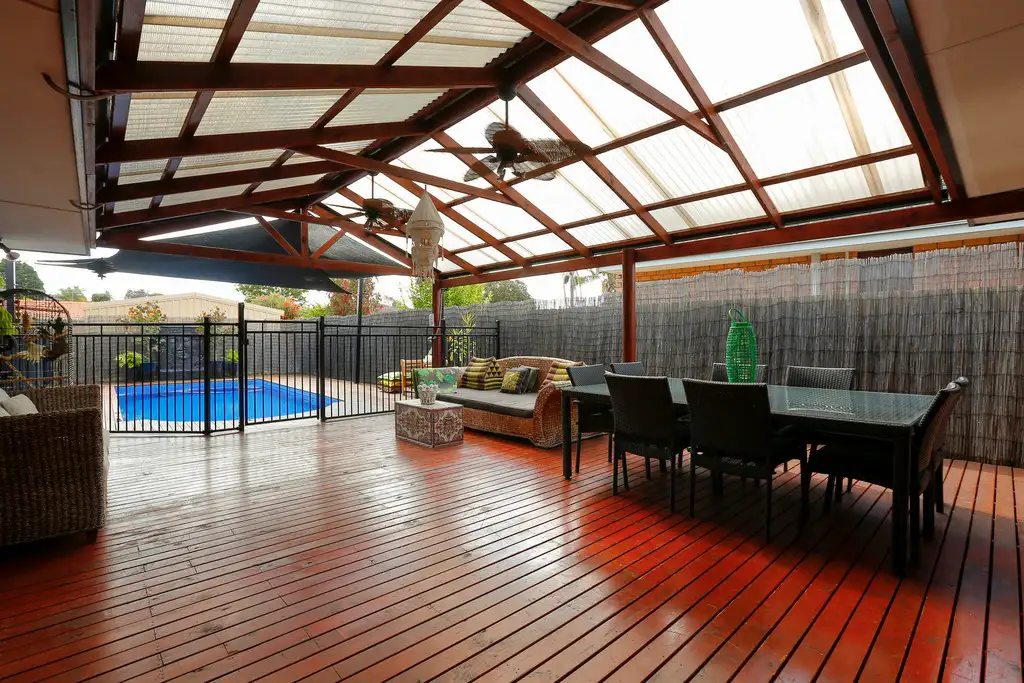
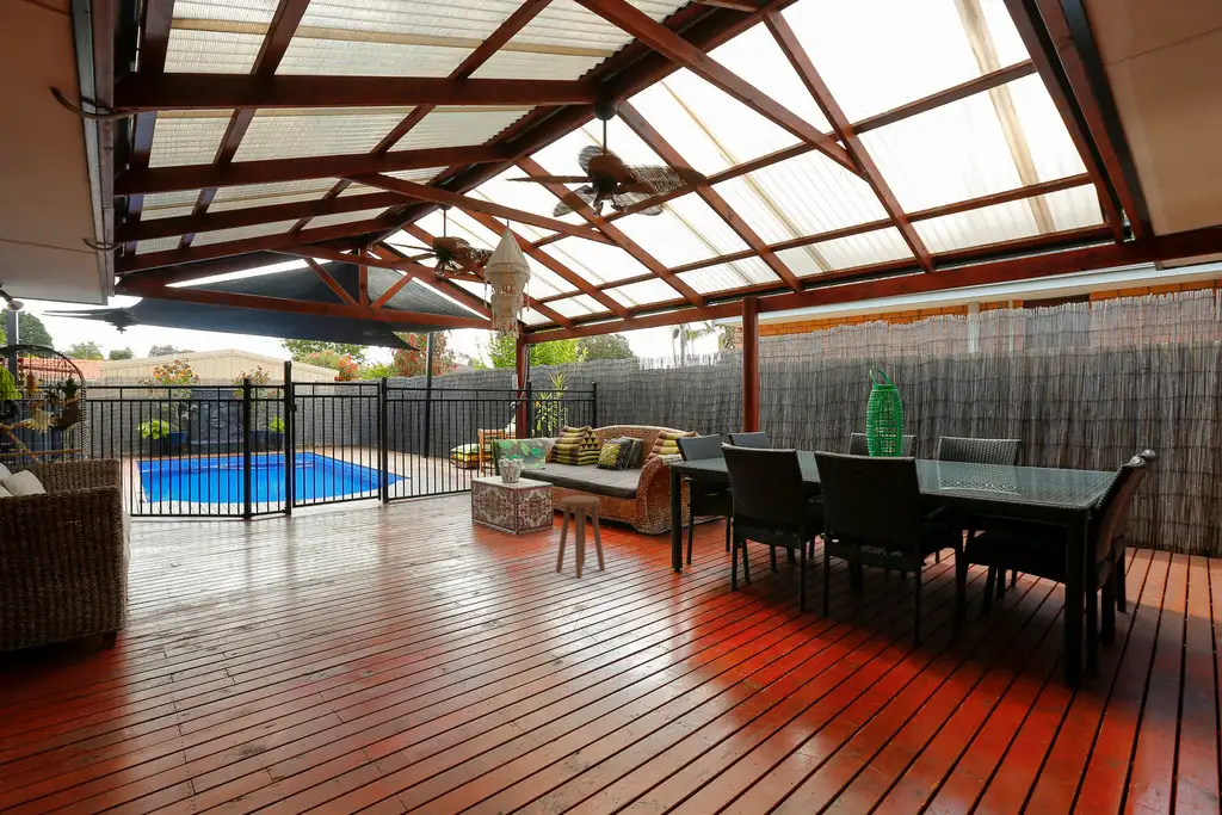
+ stool [555,494,606,579]
